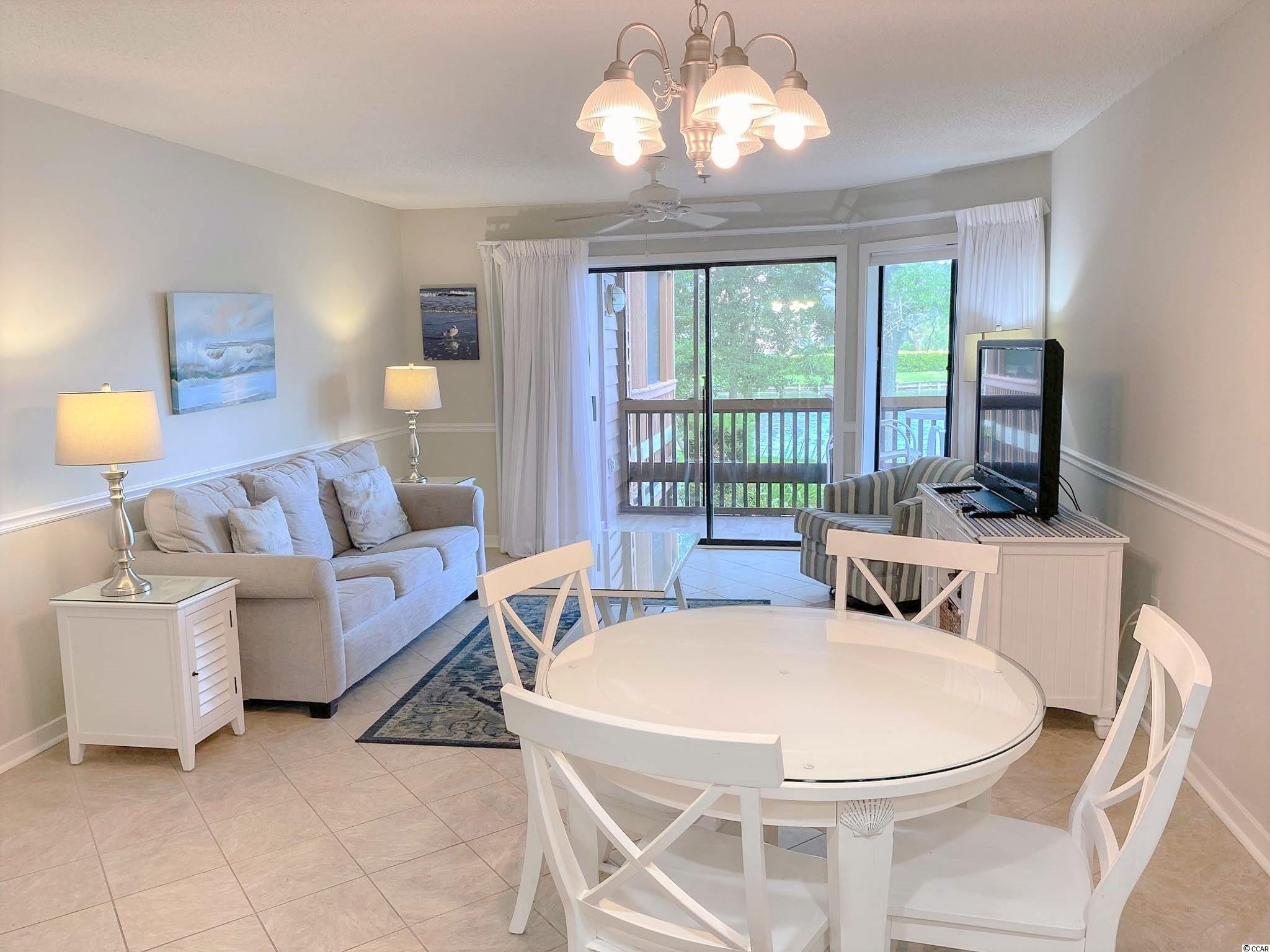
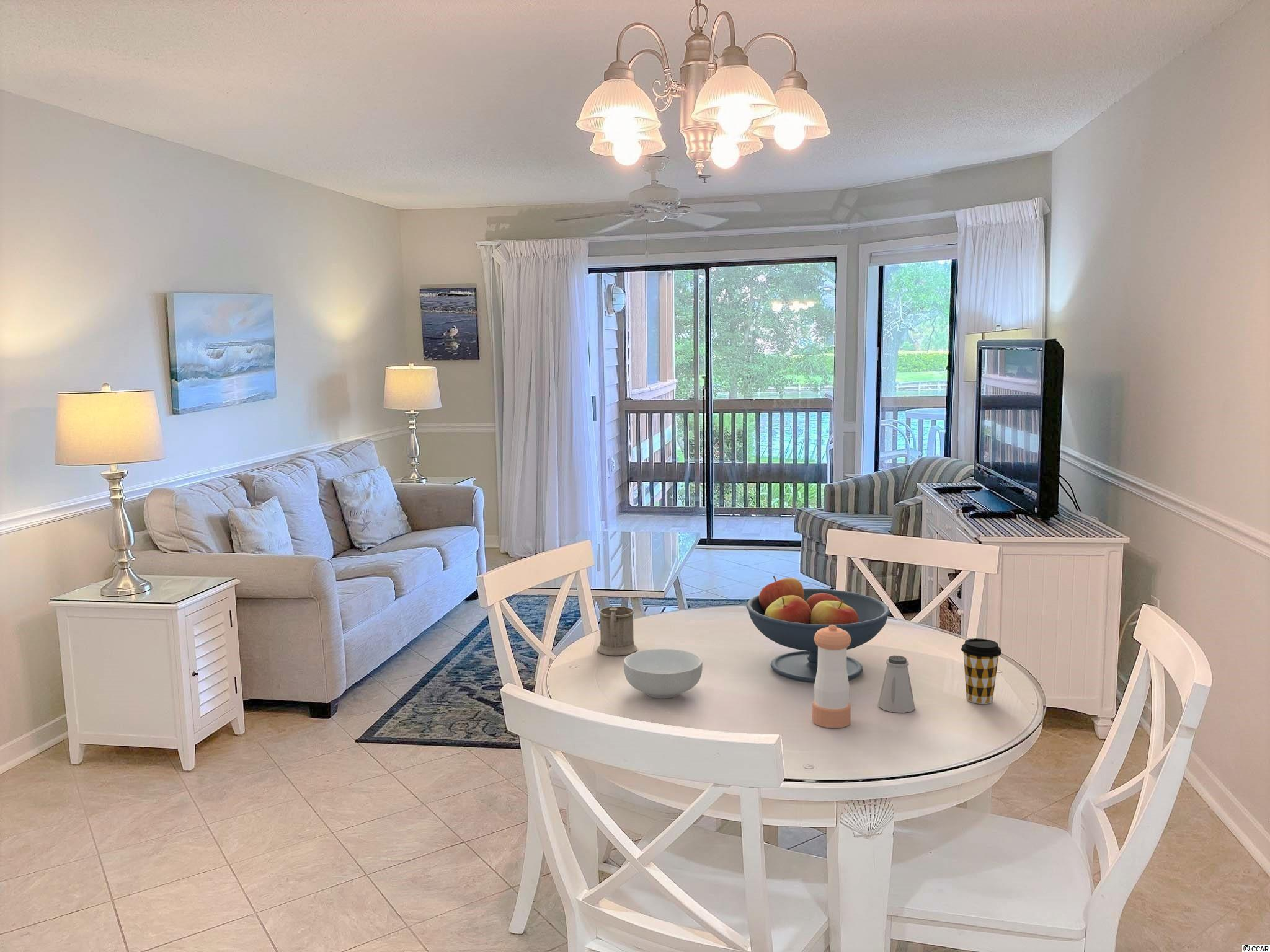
+ fruit bowl [745,575,890,683]
+ mug [597,606,638,656]
+ saltshaker [877,655,916,713]
+ coffee cup [961,638,1002,705]
+ pepper shaker [812,625,851,729]
+ cereal bowl [623,648,703,699]
